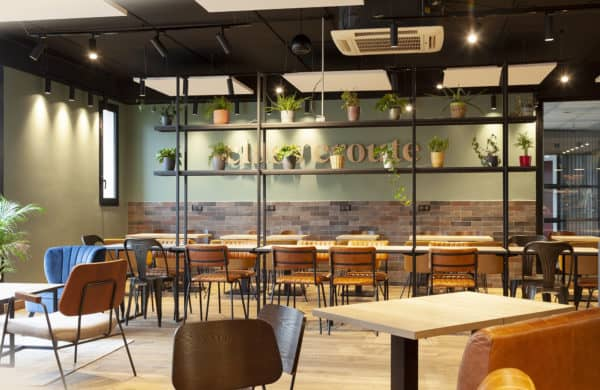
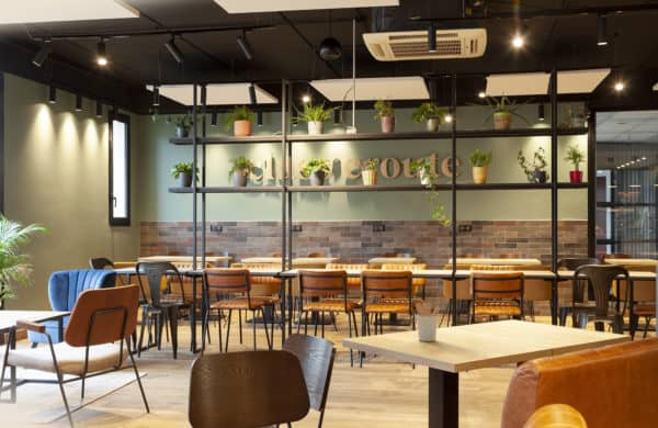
+ utensil holder [415,301,442,342]
